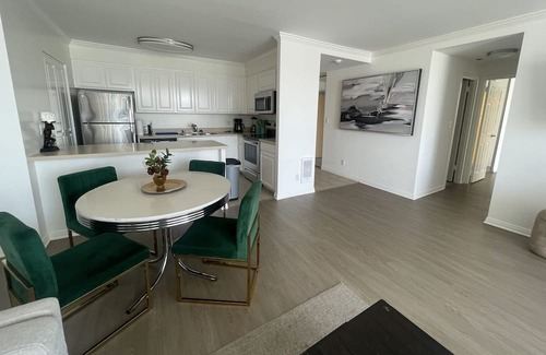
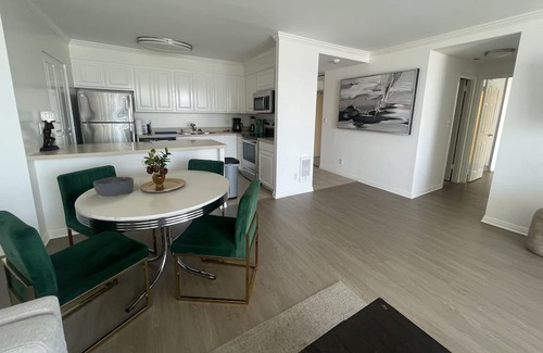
+ bowl [92,176,135,198]
